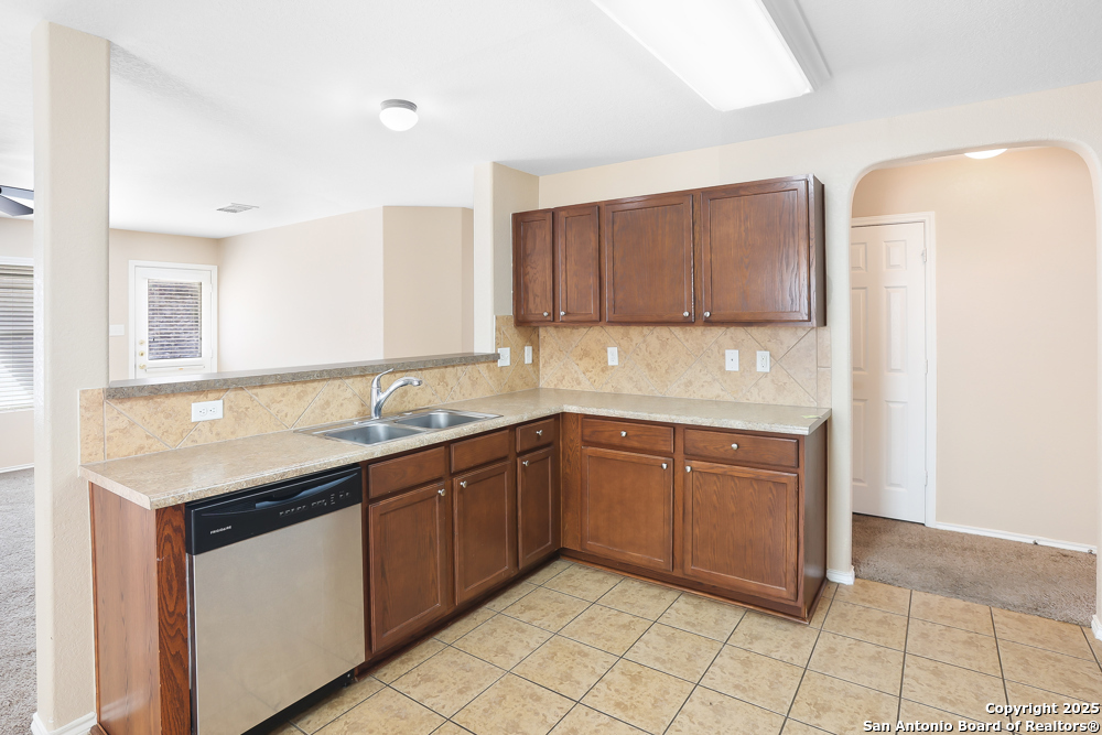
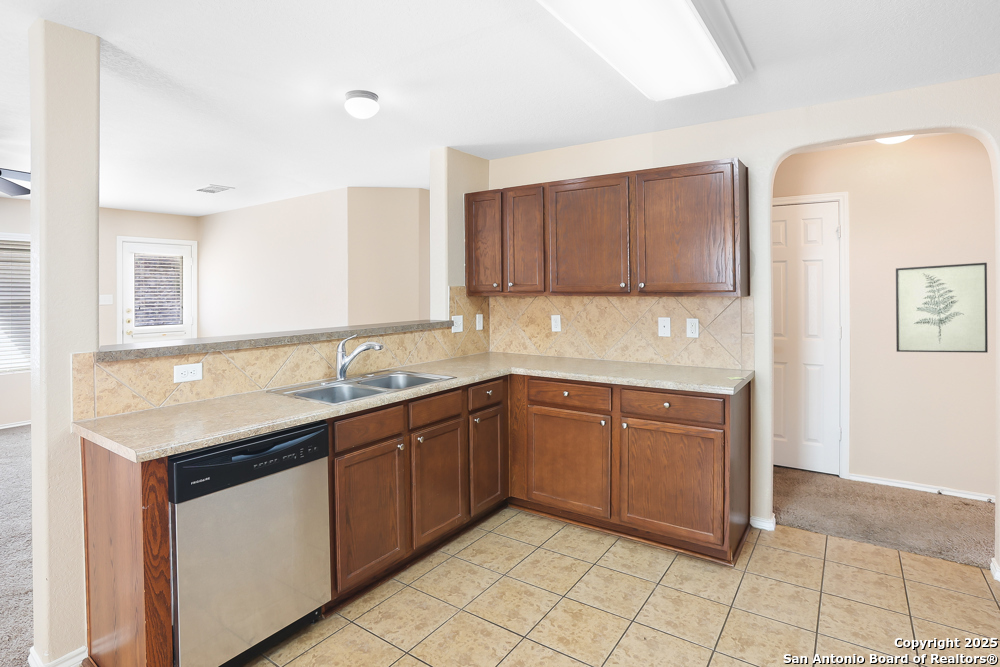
+ wall art [895,262,989,354]
